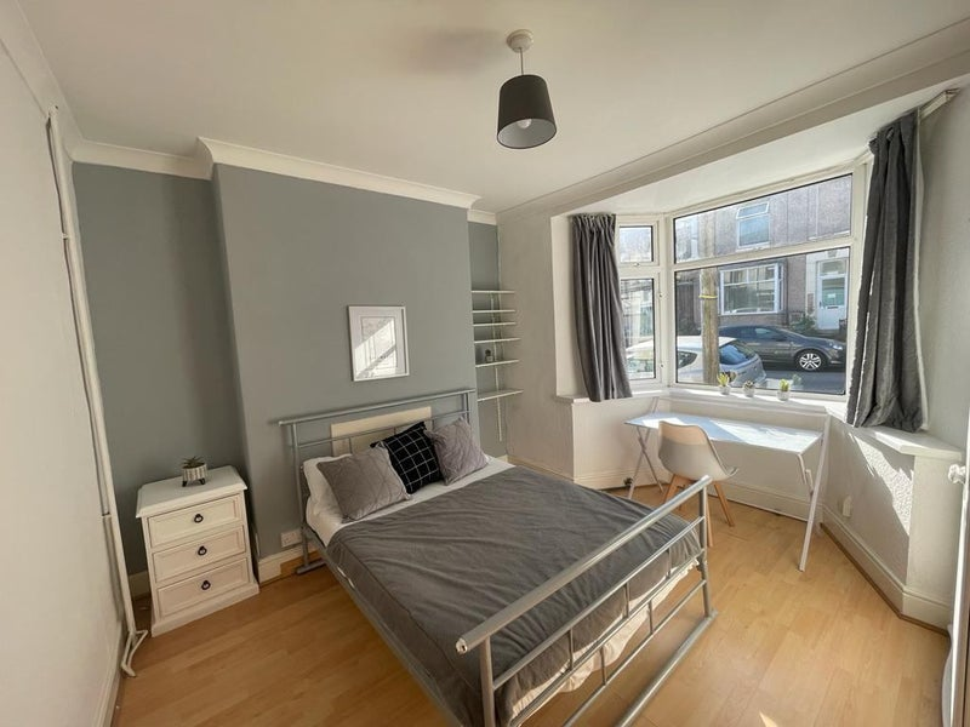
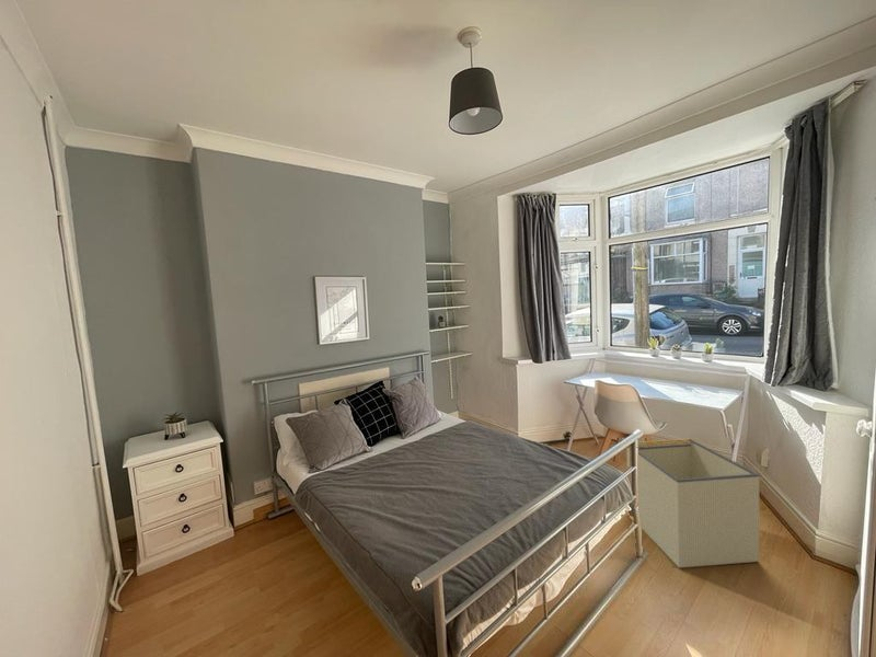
+ storage bin [625,438,760,568]
